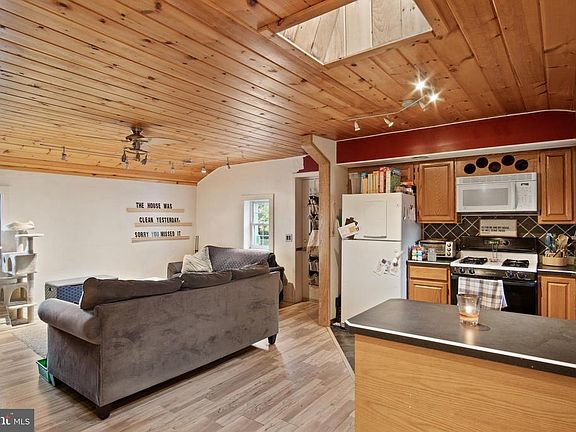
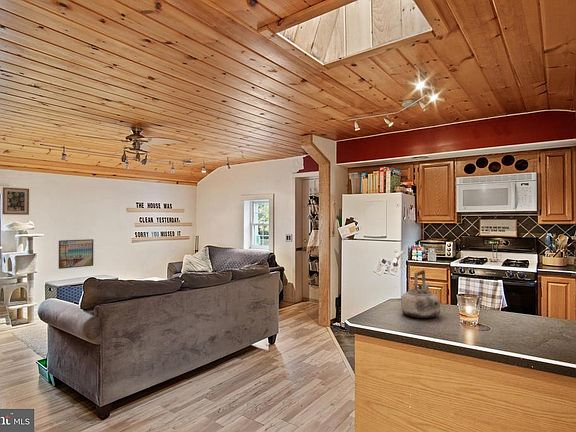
+ wall art [1,186,30,216]
+ kettle [400,269,441,319]
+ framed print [58,238,94,270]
